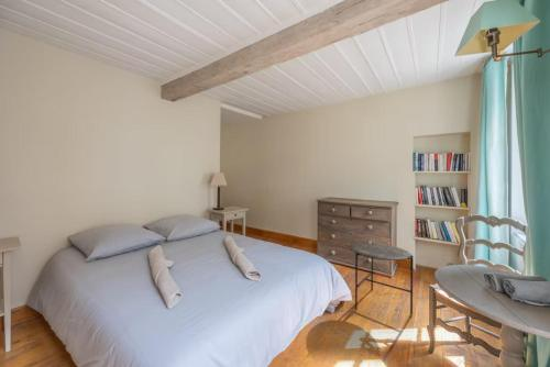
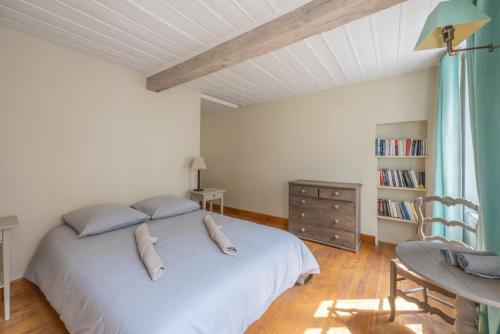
- side table [350,242,414,316]
